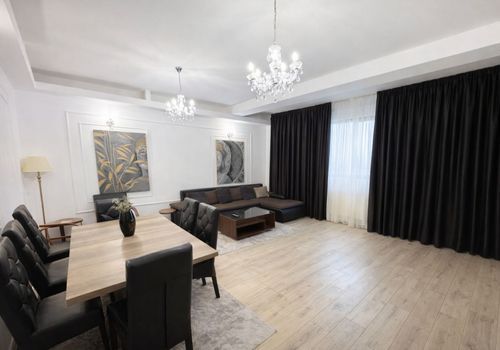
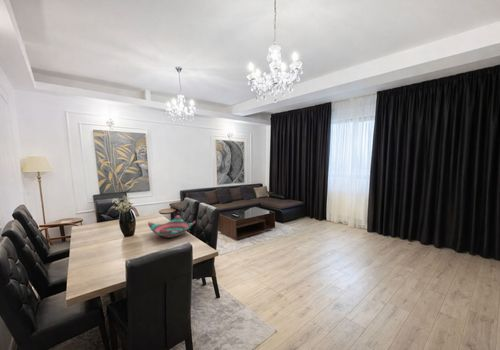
+ decorative bowl [147,214,196,239]
